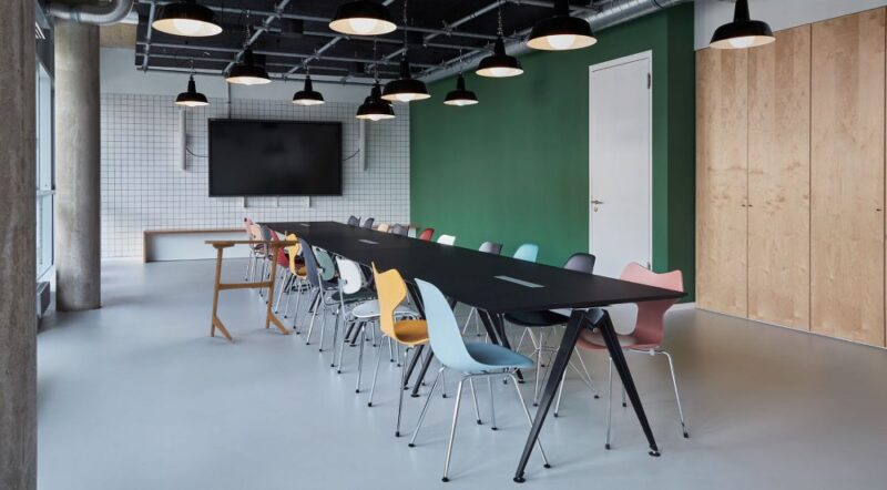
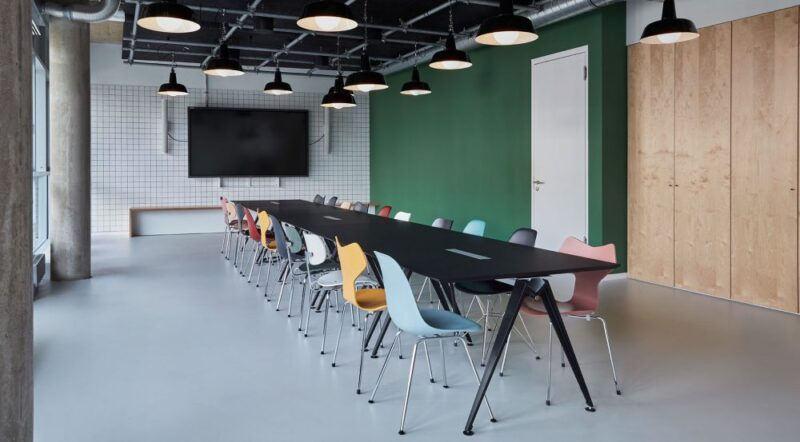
- side table [204,239,302,341]
